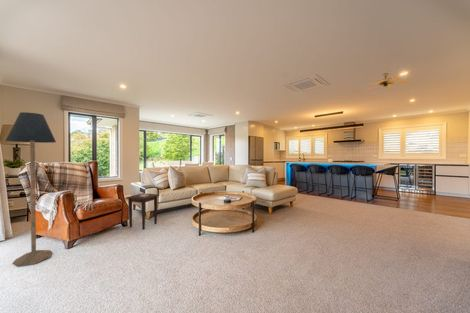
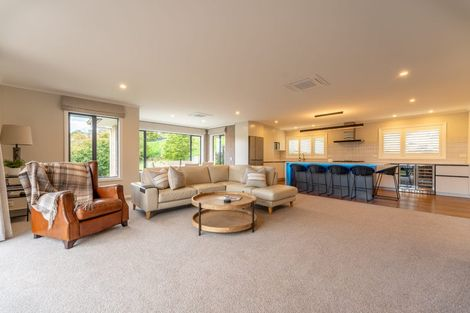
- side table [125,192,160,230]
- ceiling fan [365,72,411,91]
- floor lamp [5,111,57,268]
